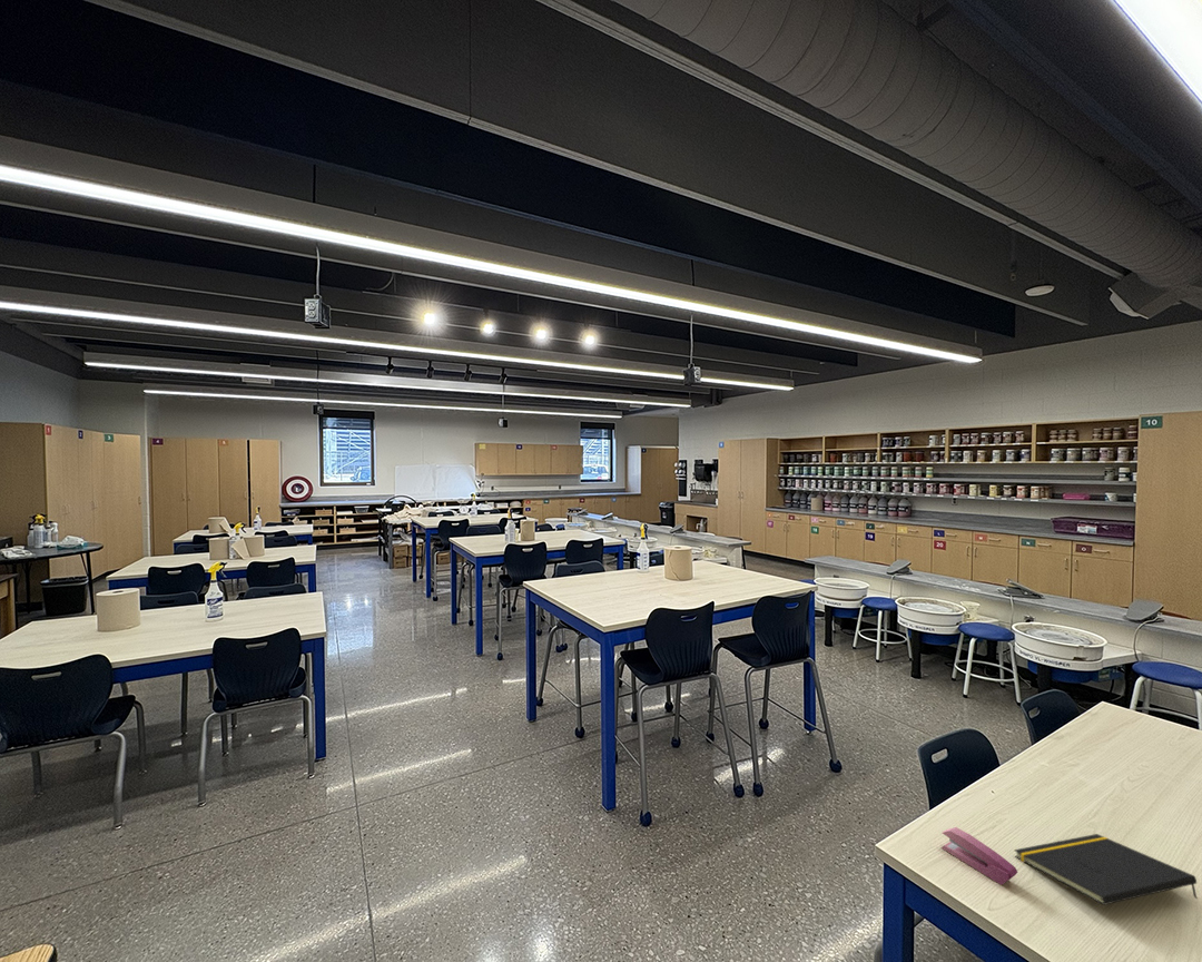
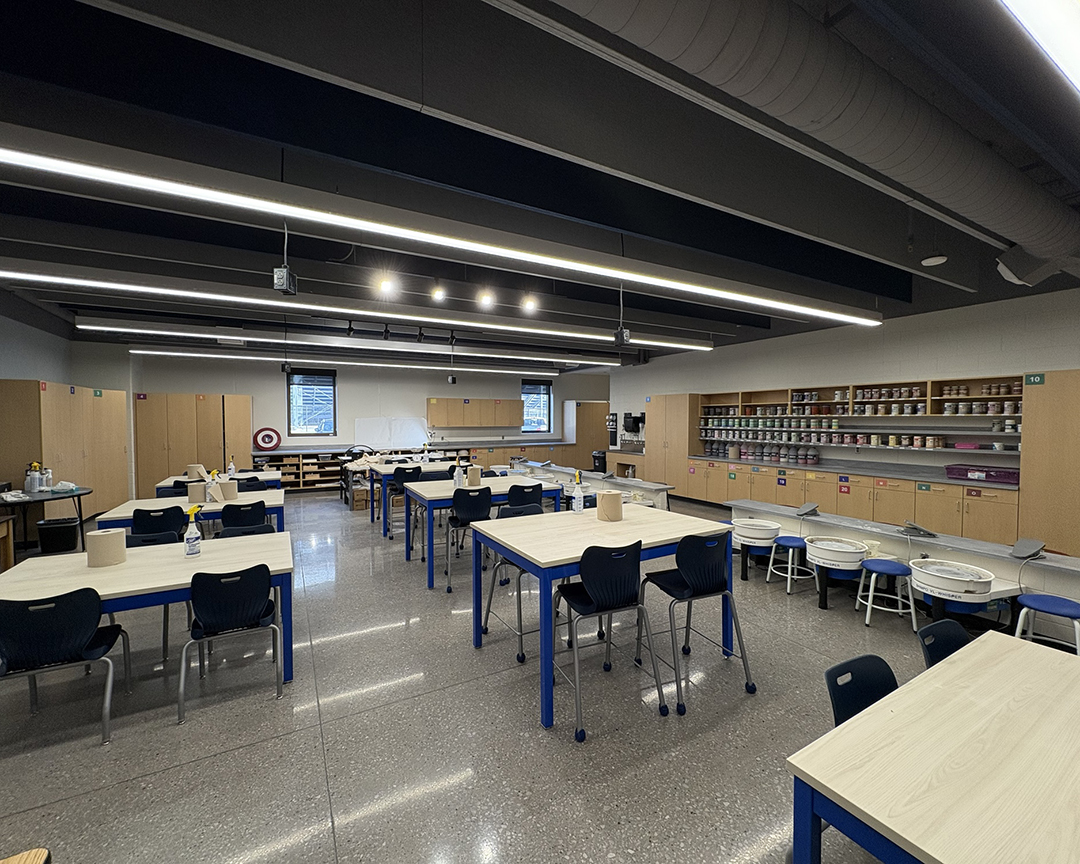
- stapler [940,826,1018,886]
- notepad [1013,833,1199,906]
